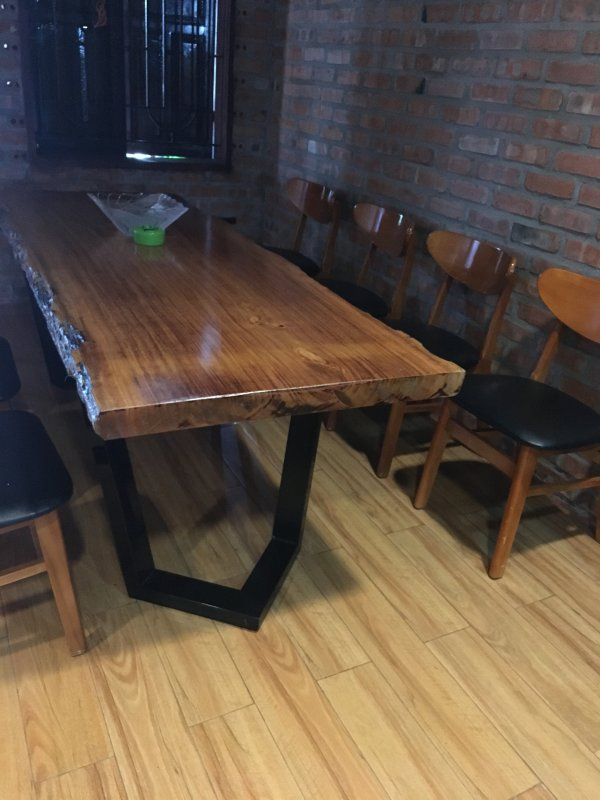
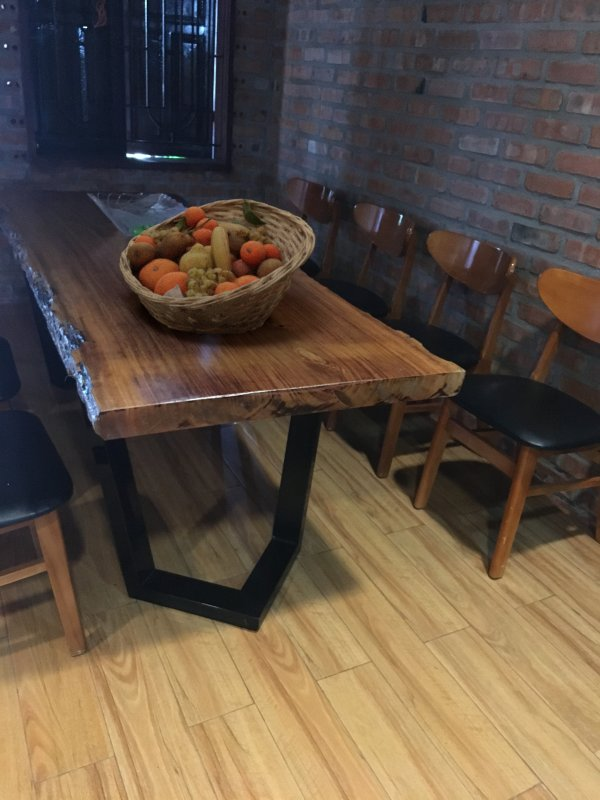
+ fruit basket [118,198,316,335]
